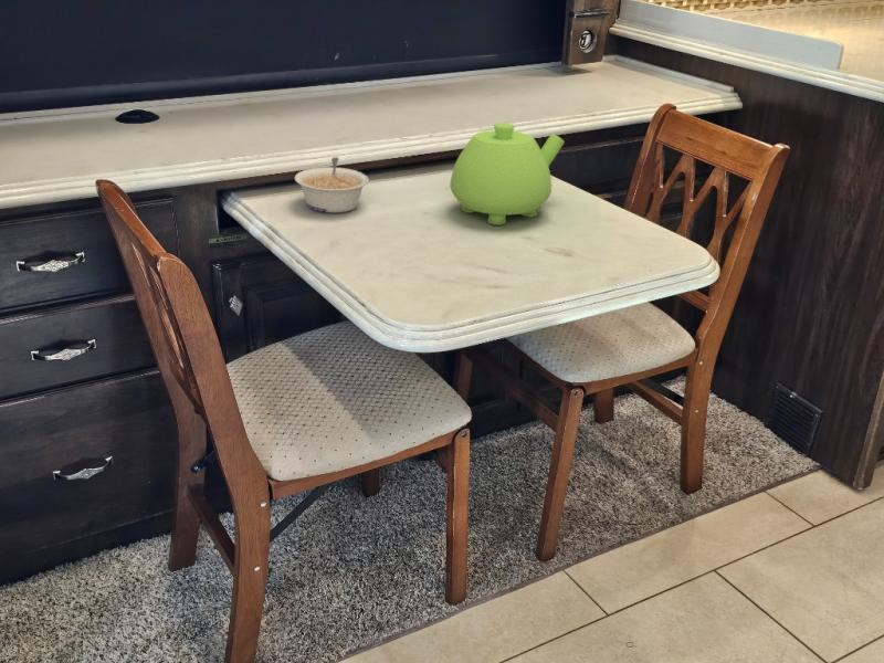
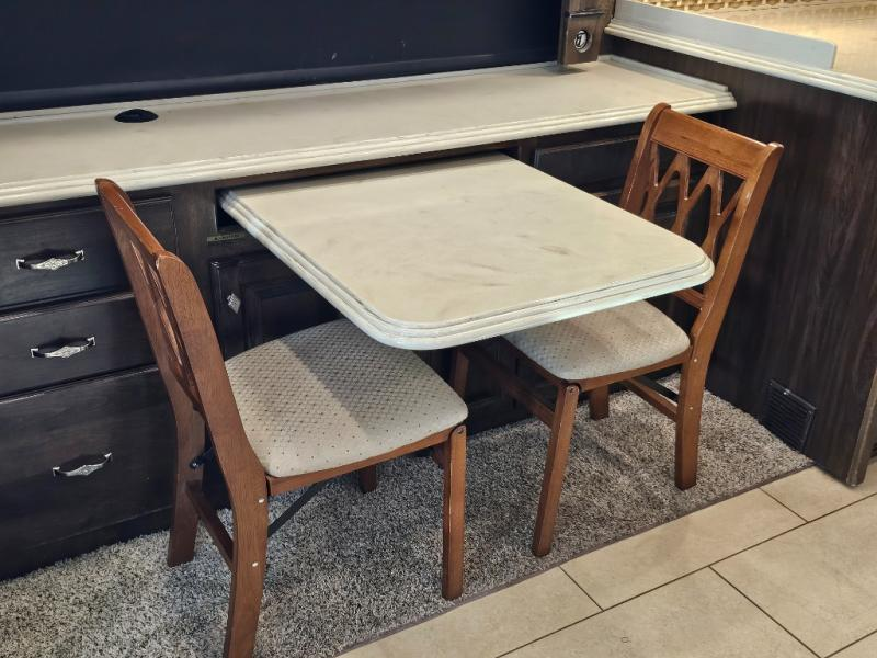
- legume [294,156,370,214]
- teapot [449,122,566,227]
